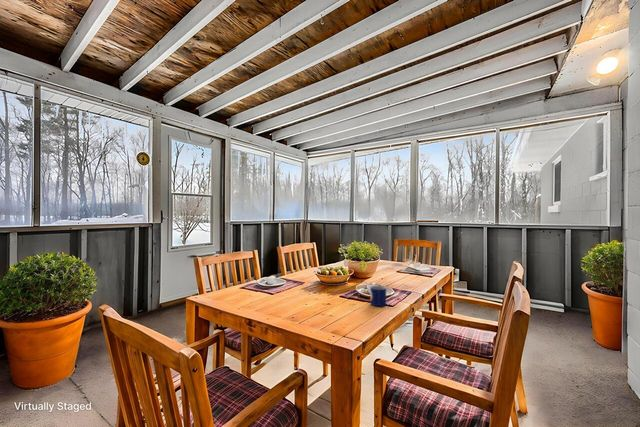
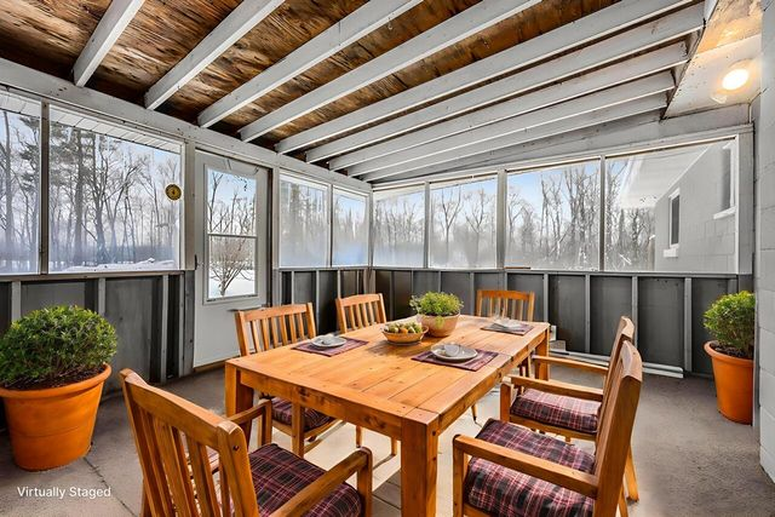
- mug [369,285,387,308]
